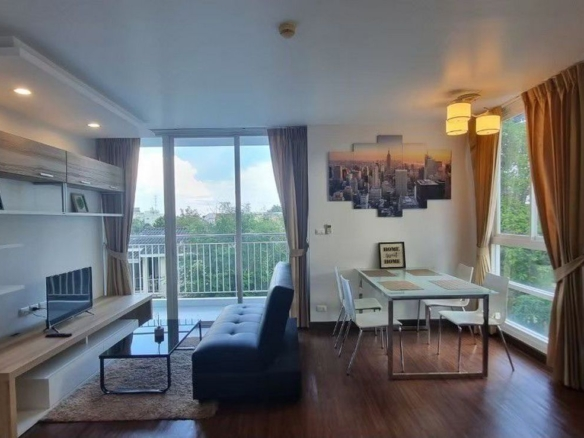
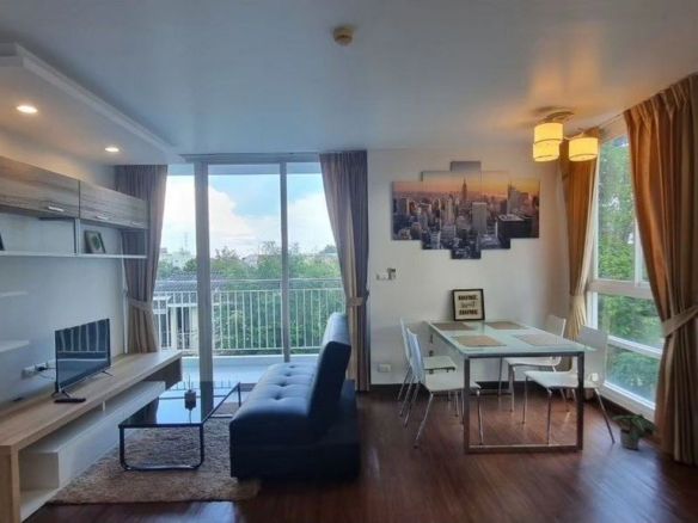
+ potted plant [610,413,660,451]
